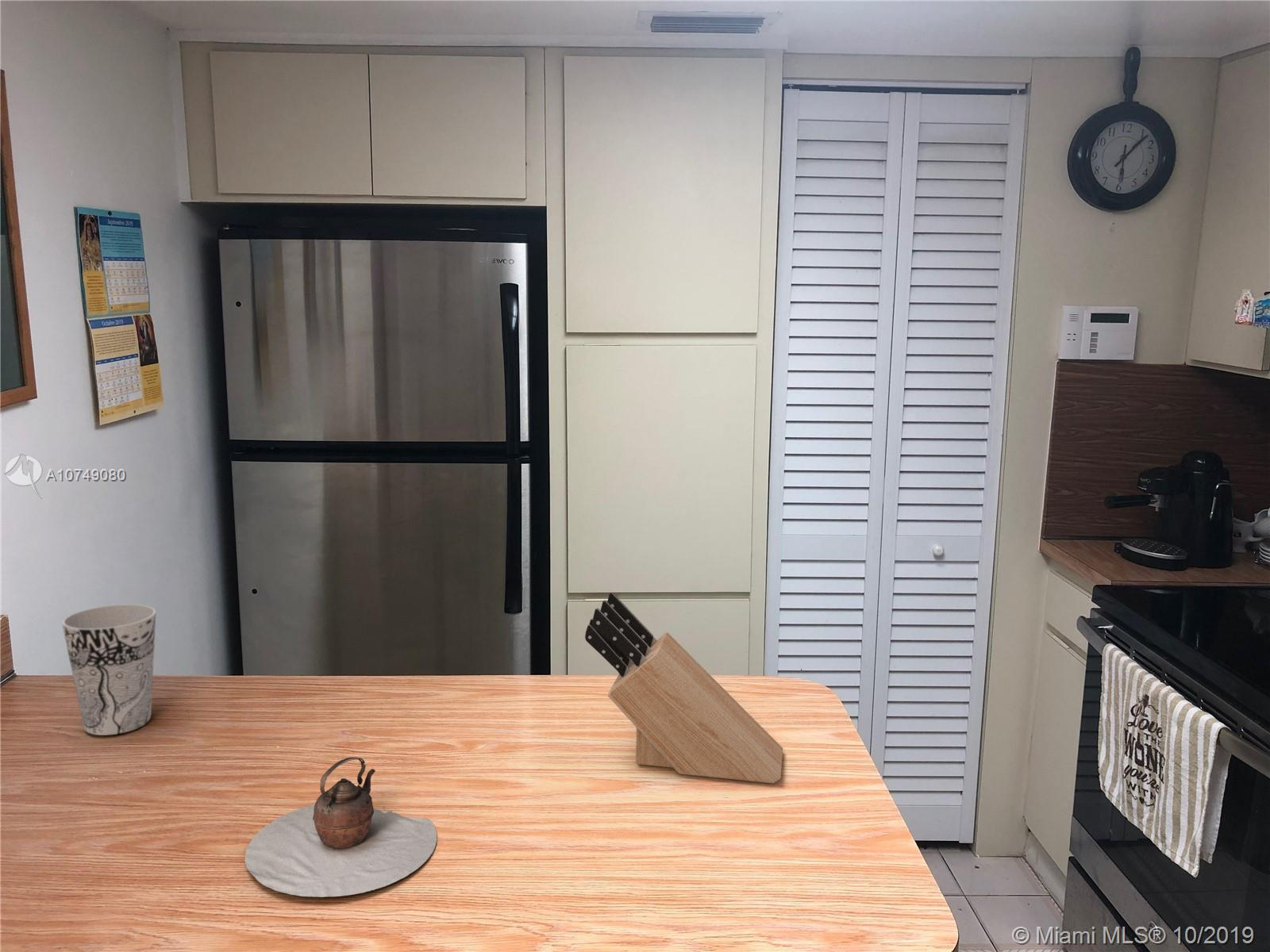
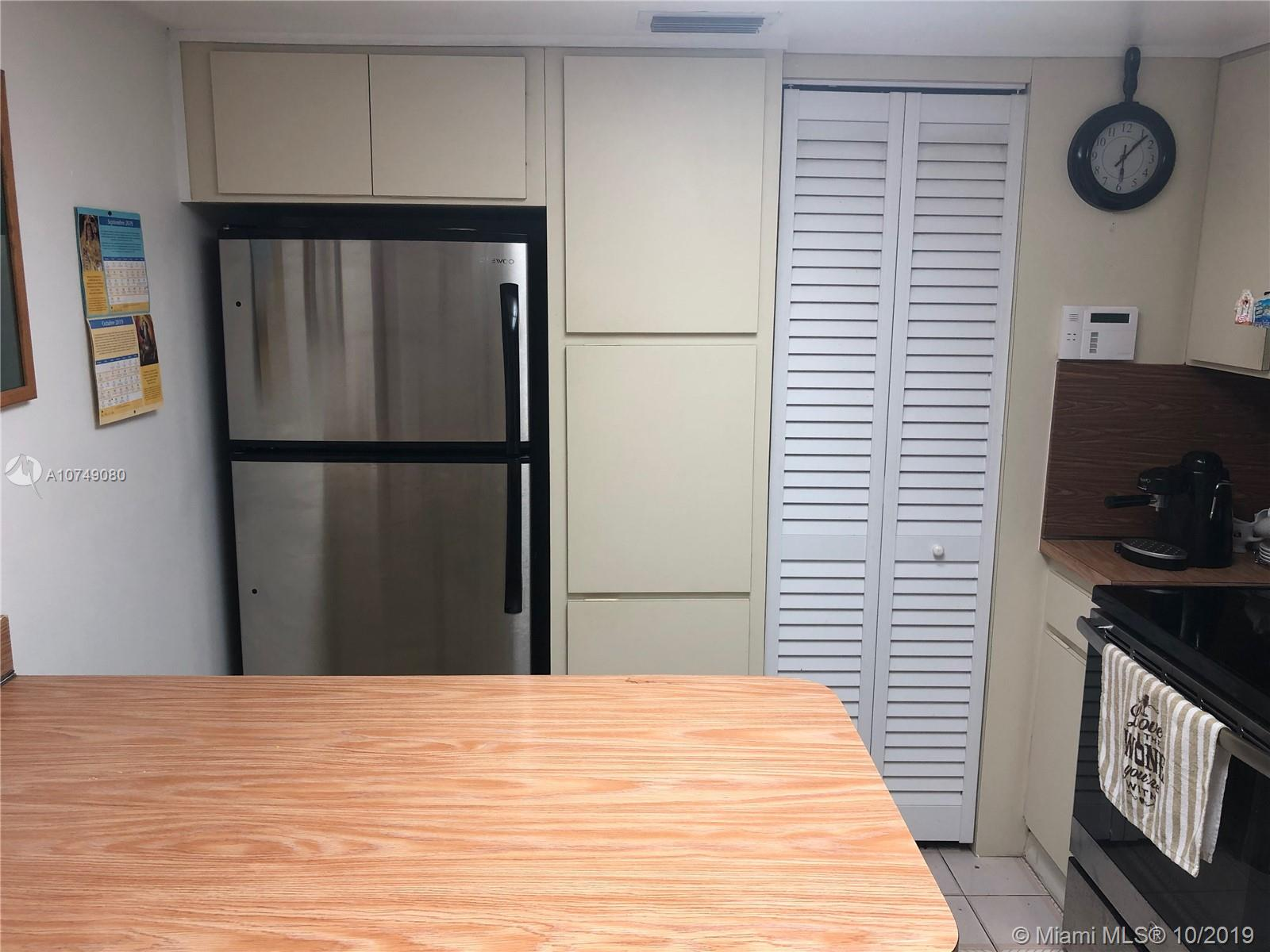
- teapot [244,757,437,898]
- cup [61,604,156,736]
- knife block [584,591,783,784]
